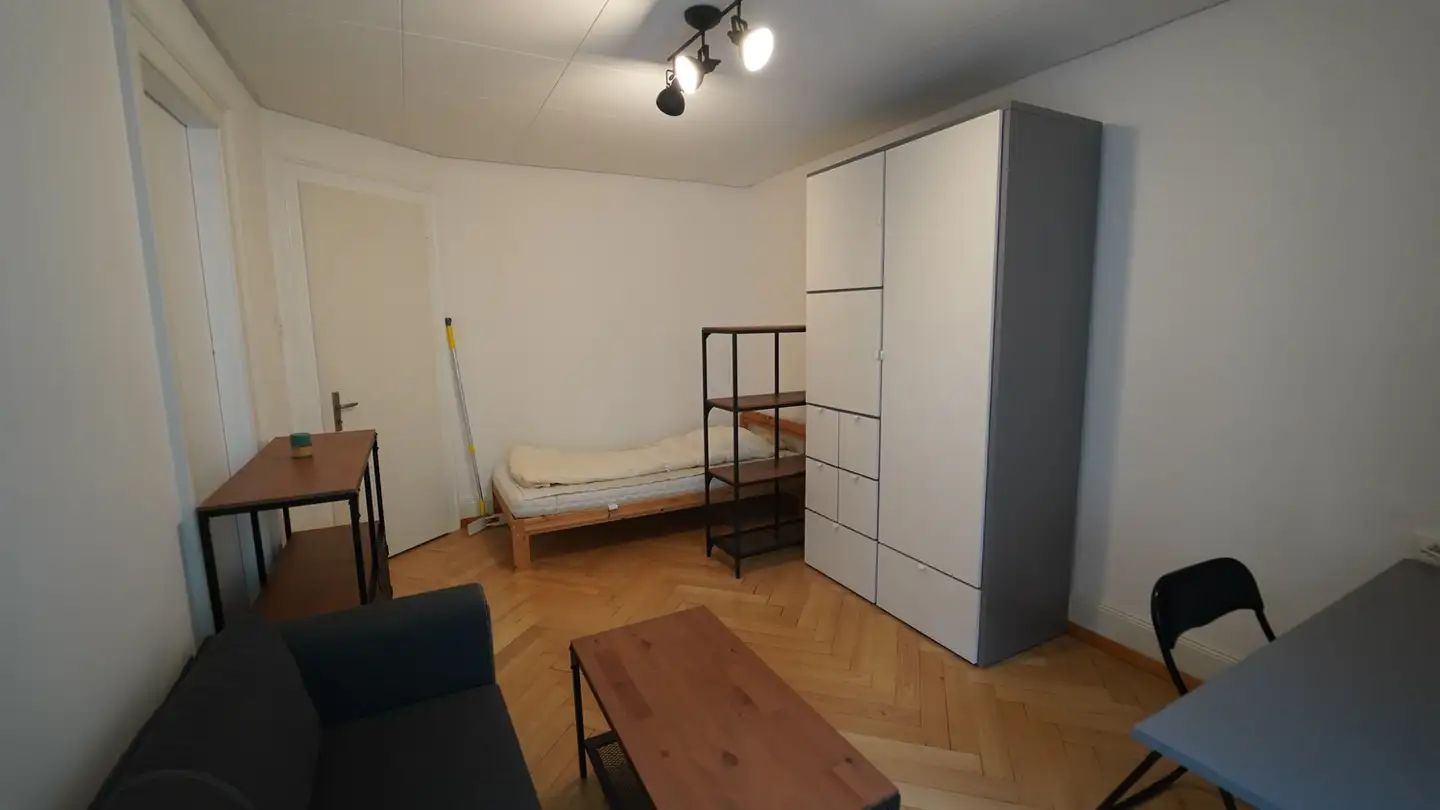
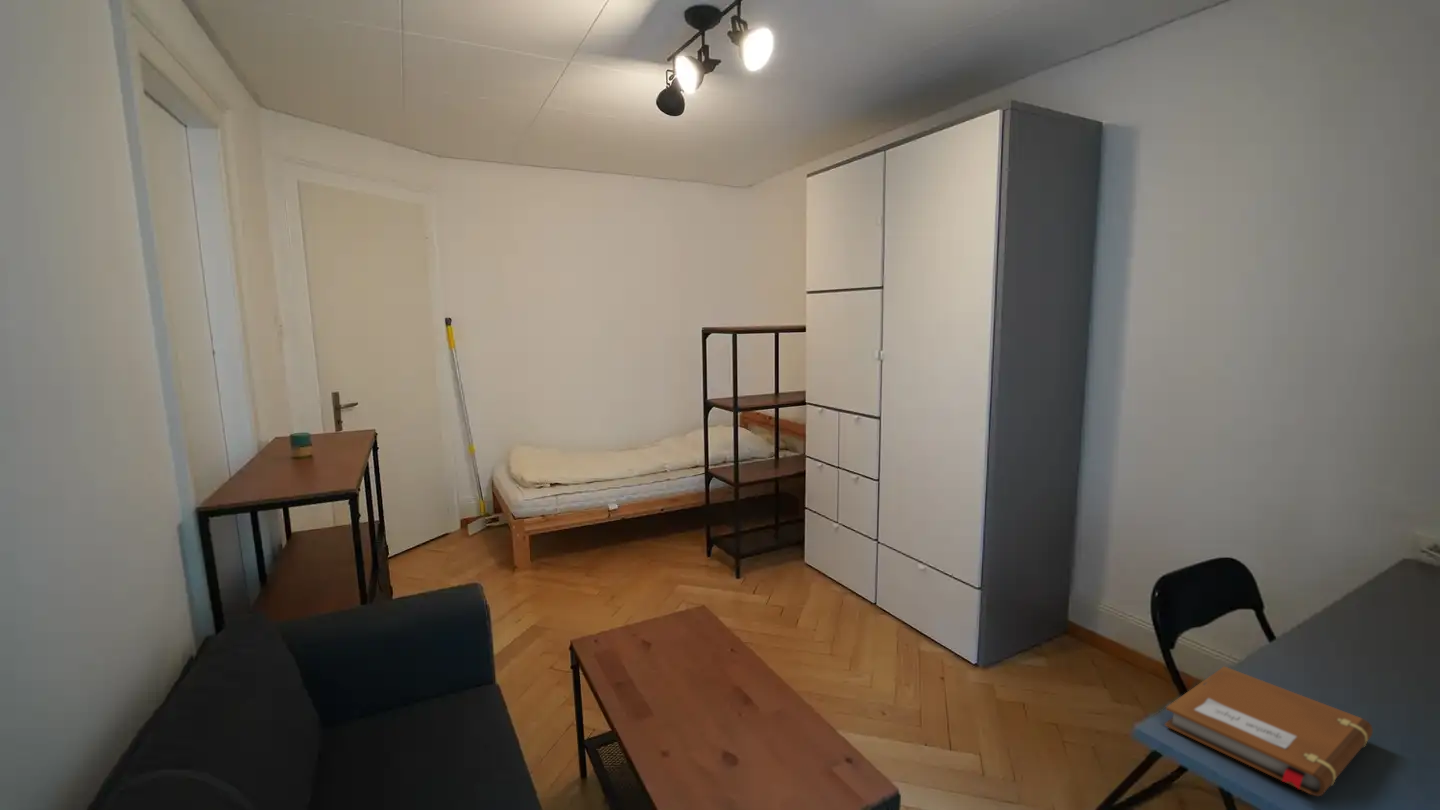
+ notebook [1164,665,1374,797]
